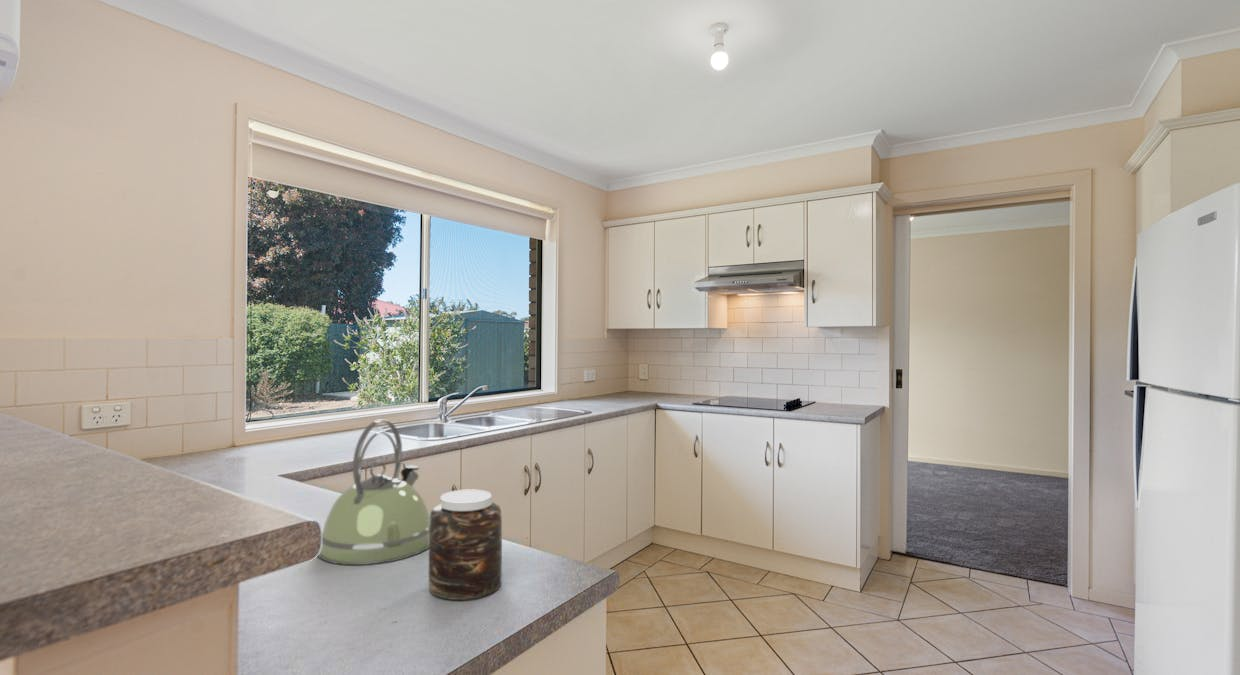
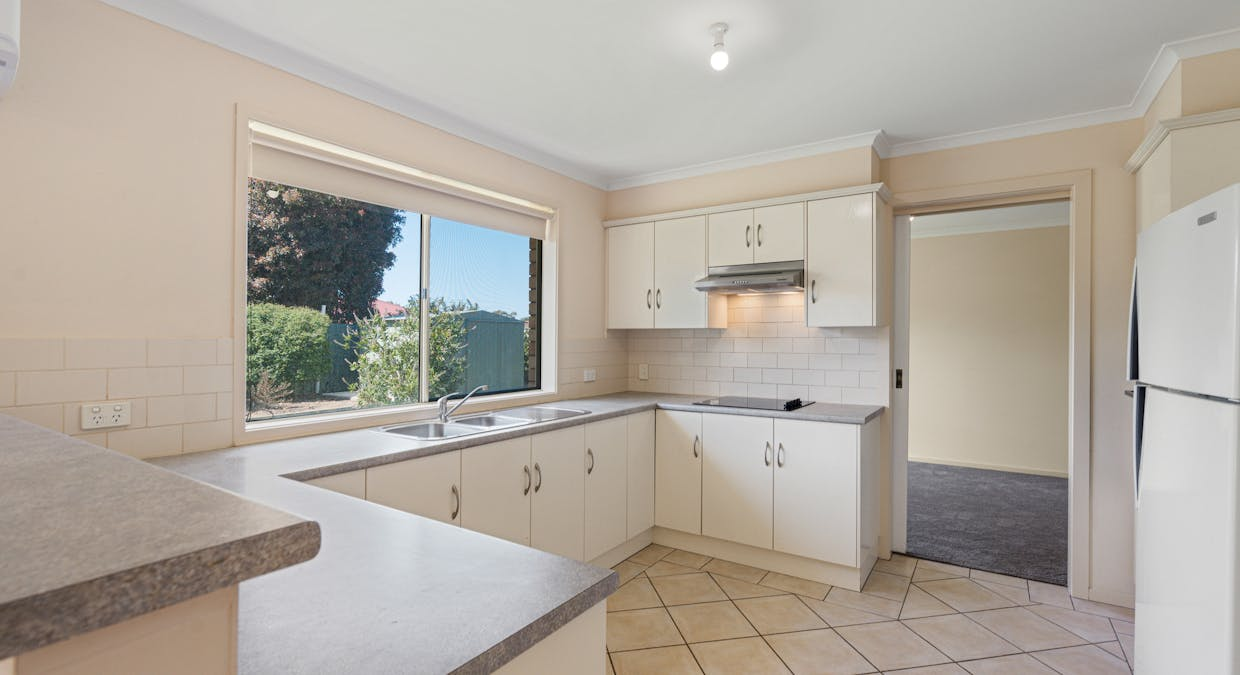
- jar [428,488,503,601]
- kettle [317,419,430,566]
